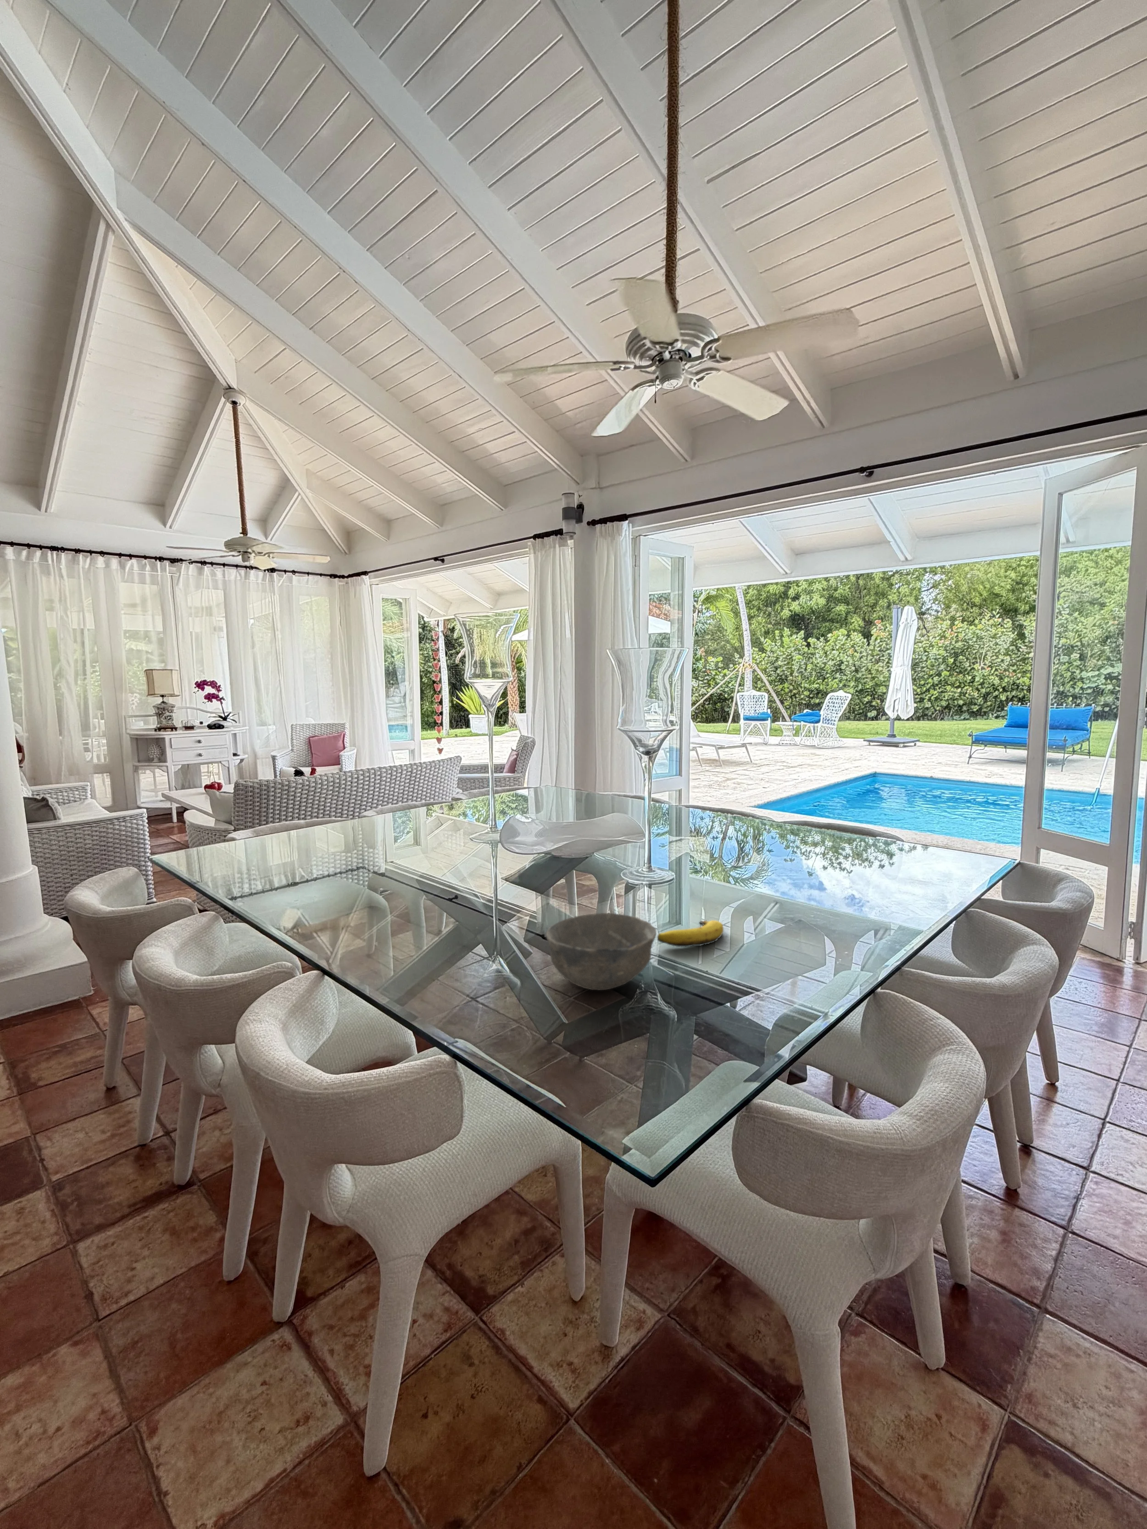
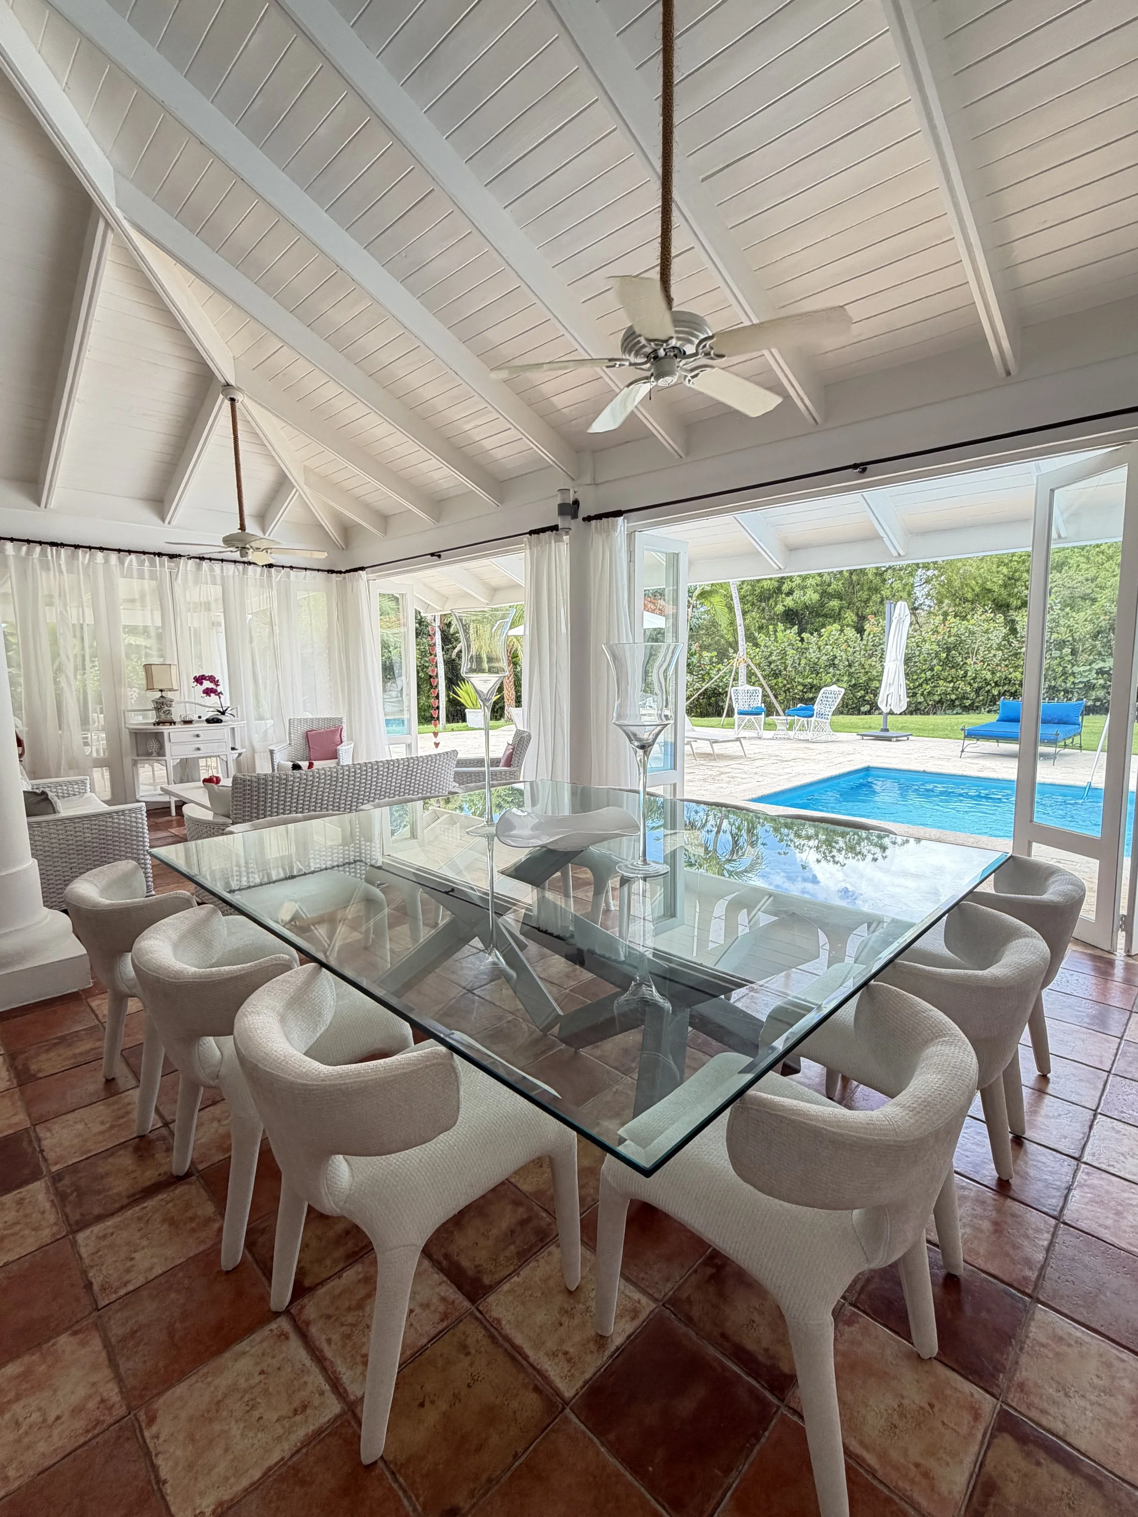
- banana [657,919,724,947]
- bowl [546,912,657,990]
